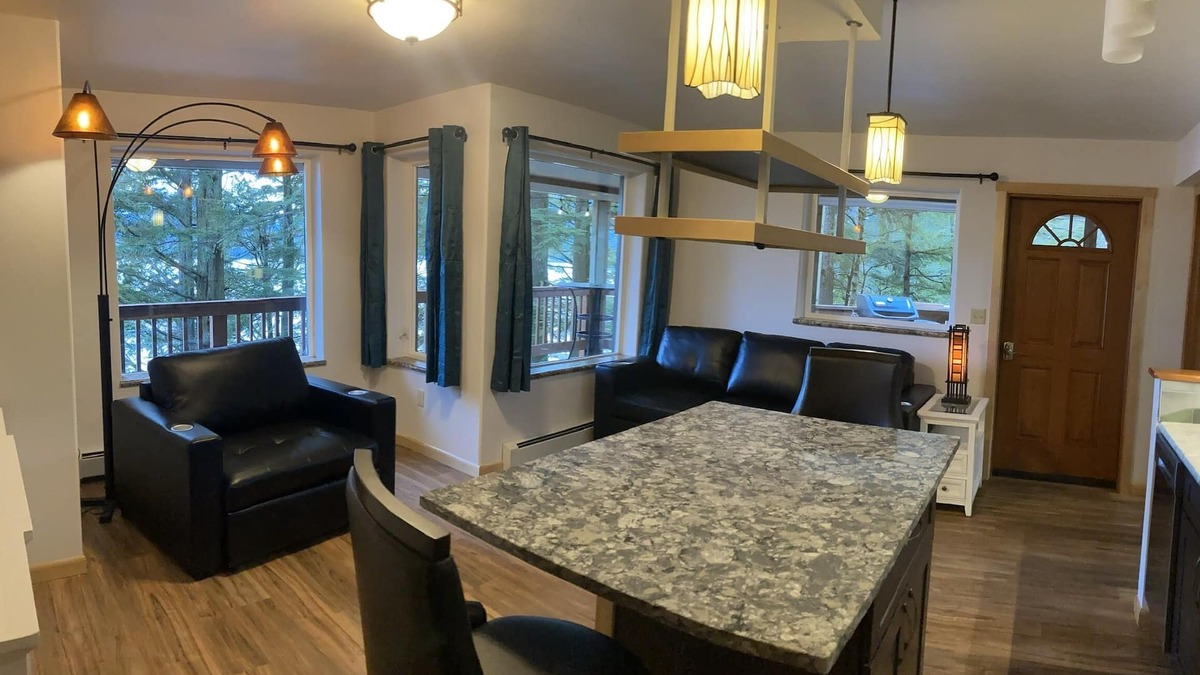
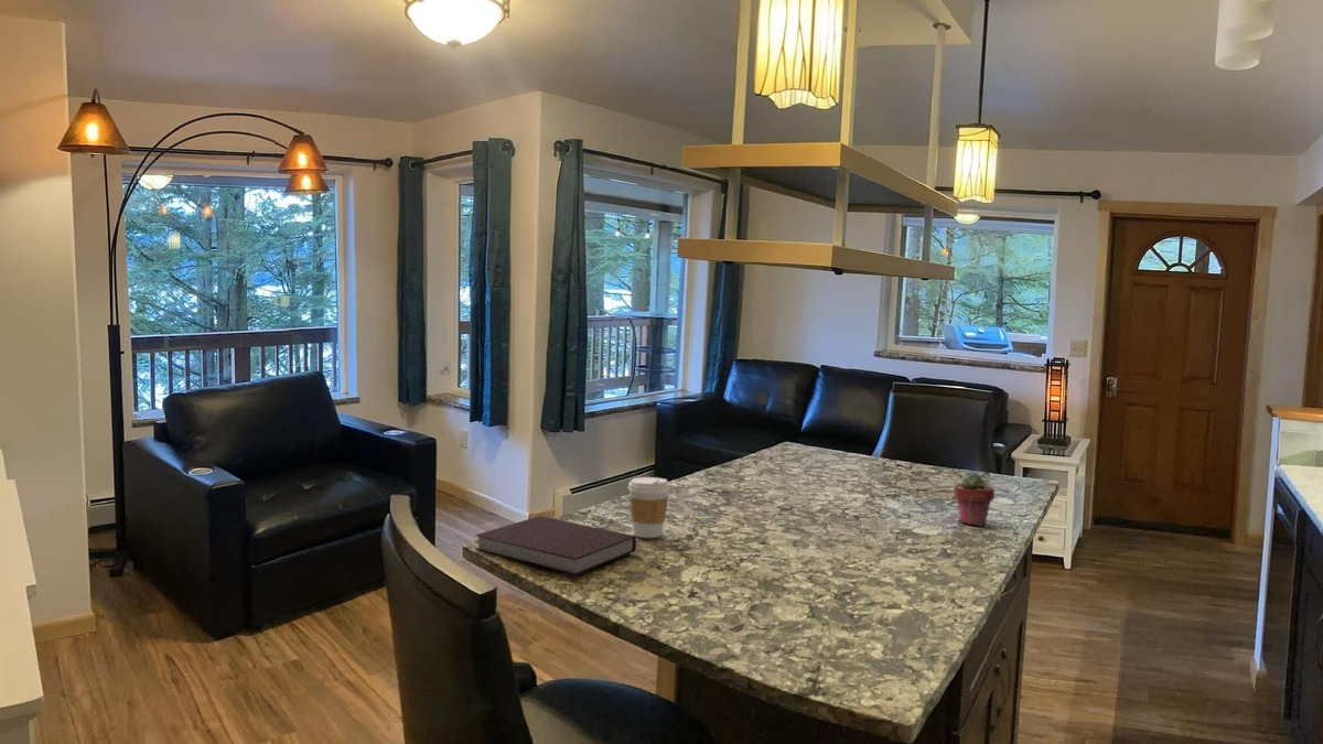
+ coffee cup [627,476,670,539]
+ notebook [474,515,637,576]
+ potted succulent [953,472,996,527]
